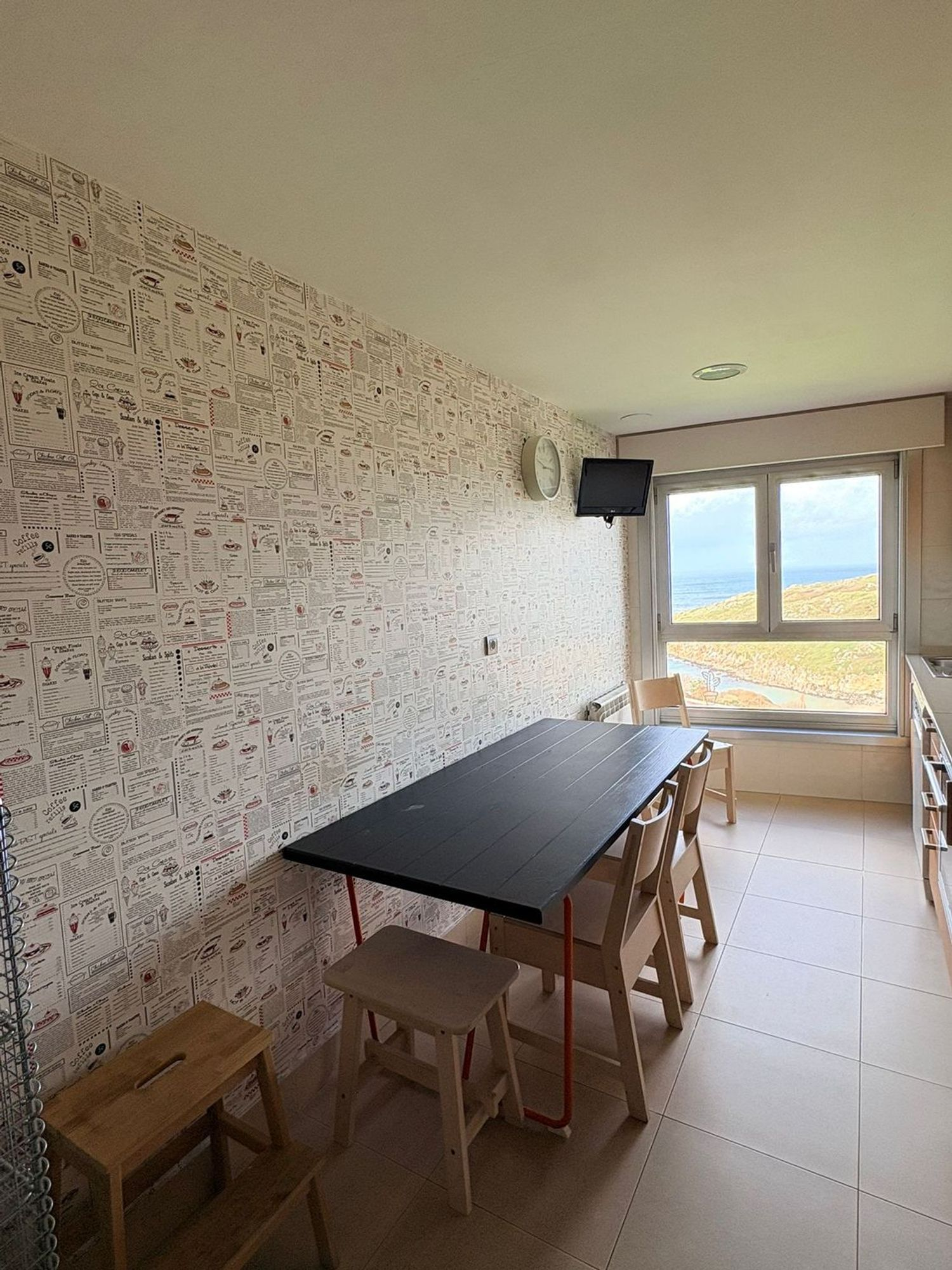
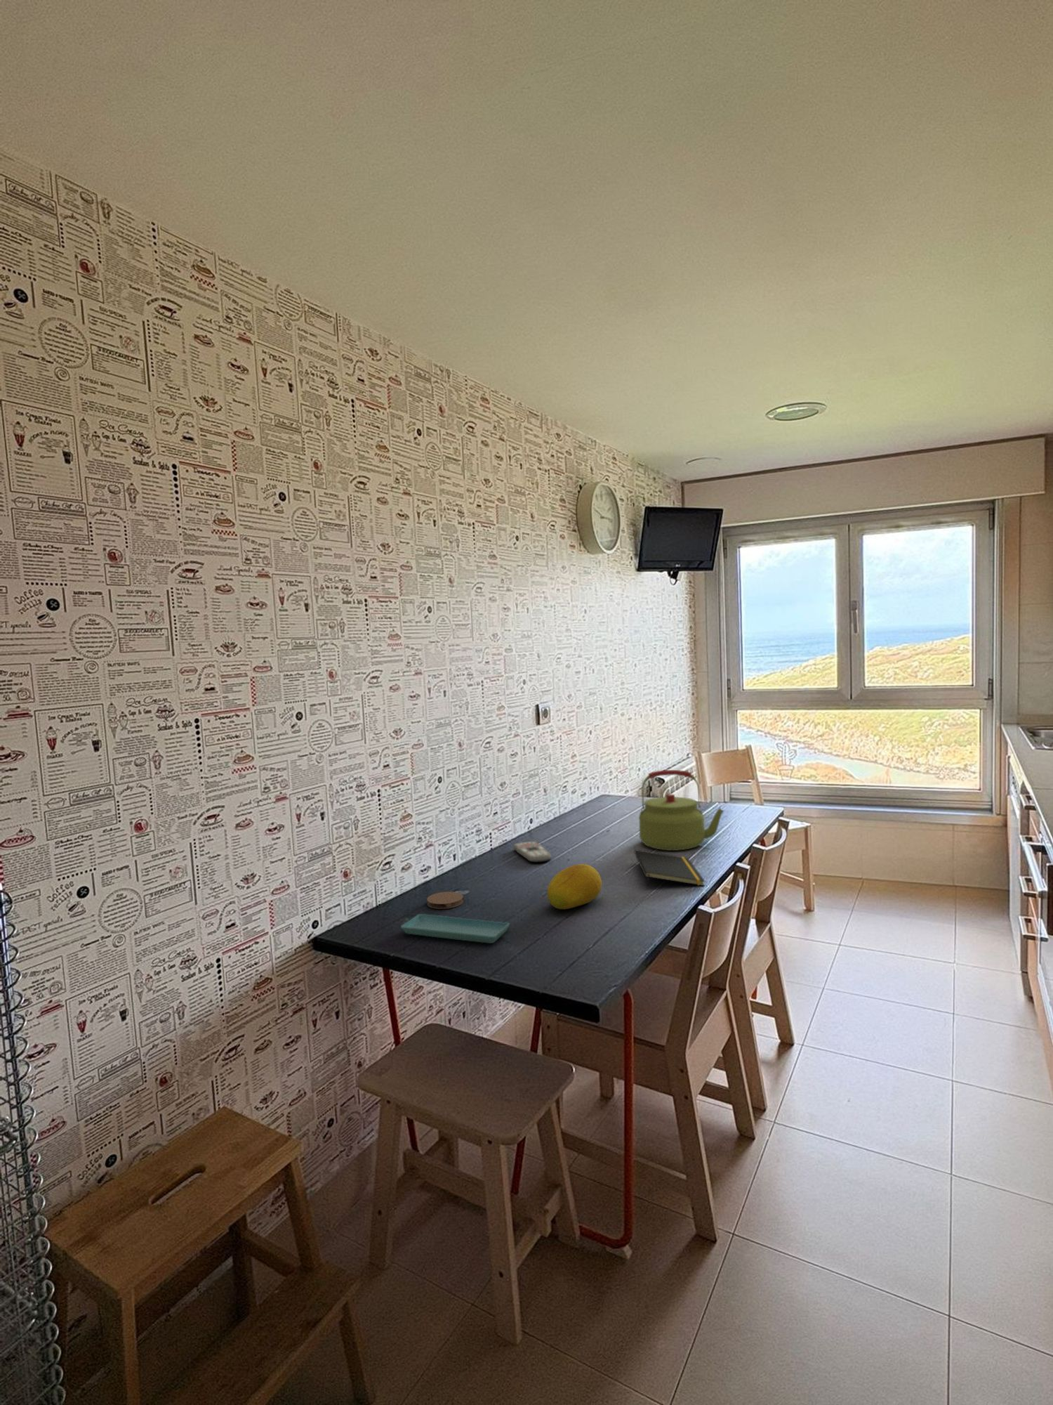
+ fruit [546,863,603,909]
+ remote control [512,841,552,863]
+ kettle [638,769,724,852]
+ coaster [426,891,465,909]
+ notepad [634,849,706,889]
+ saucer [400,913,510,944]
